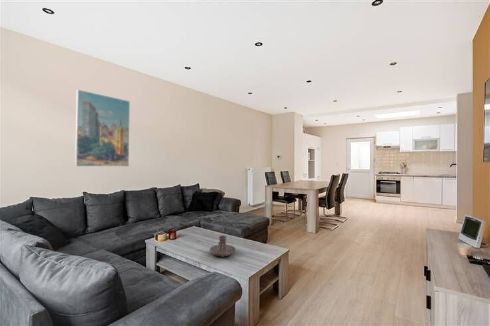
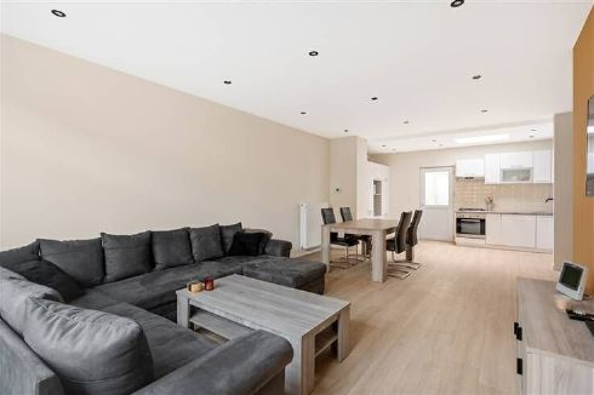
- candle holder [209,234,236,258]
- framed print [74,88,131,167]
